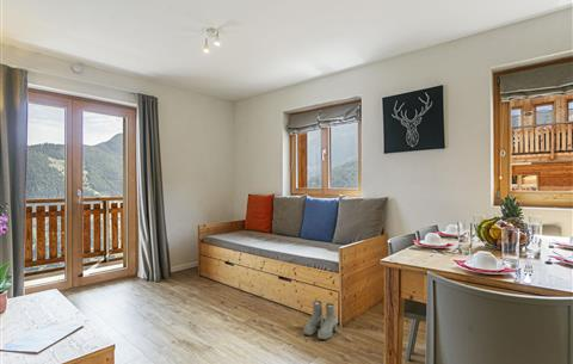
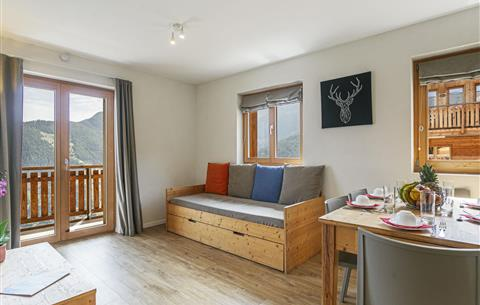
- boots [303,300,338,340]
